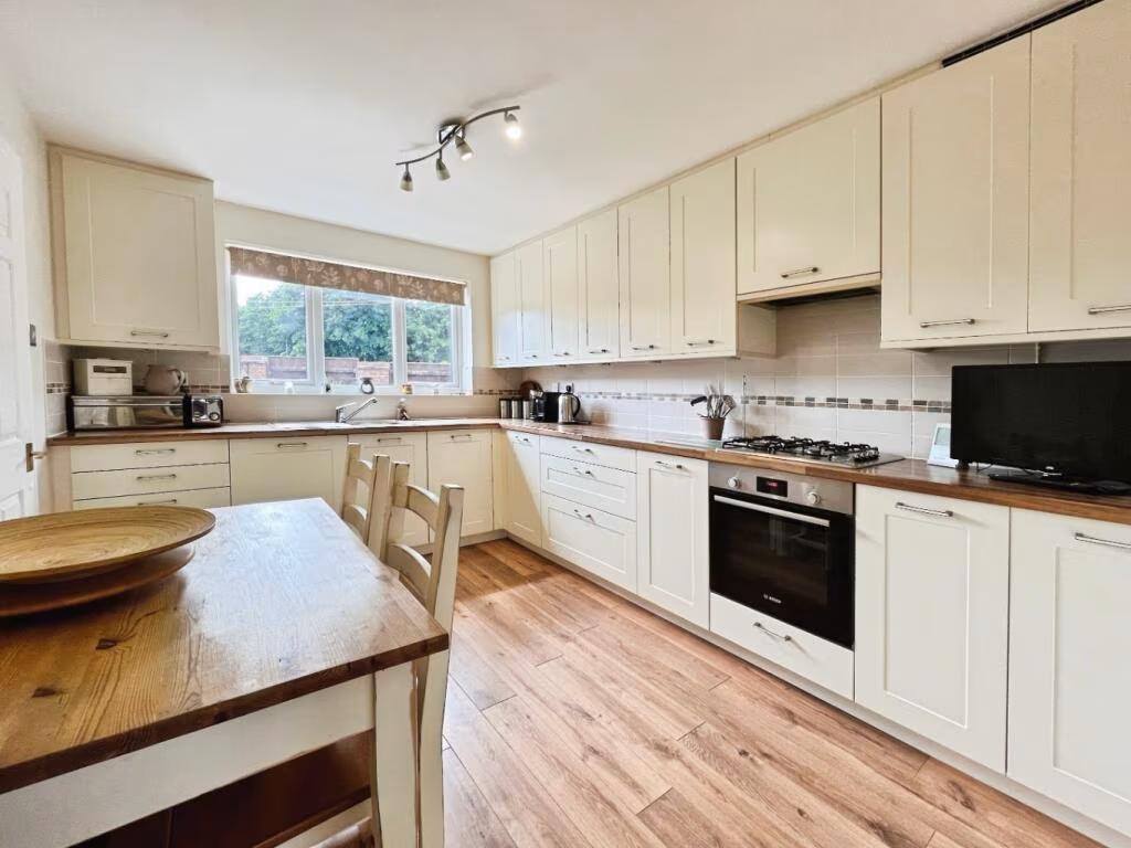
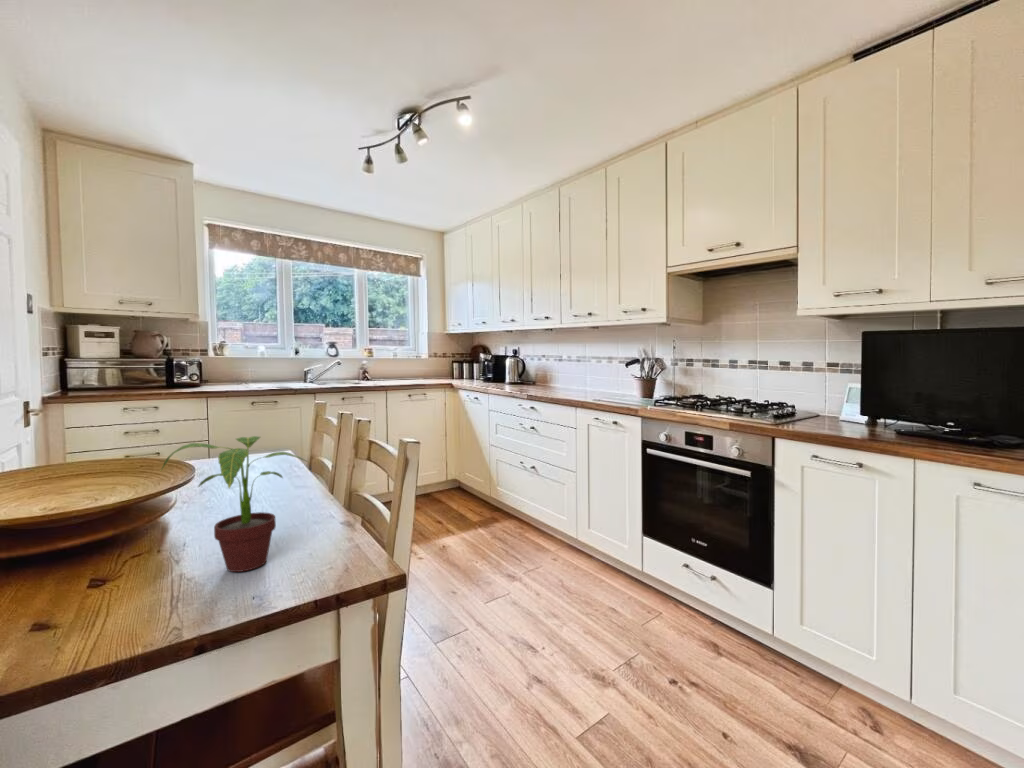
+ potted plant [160,435,310,573]
